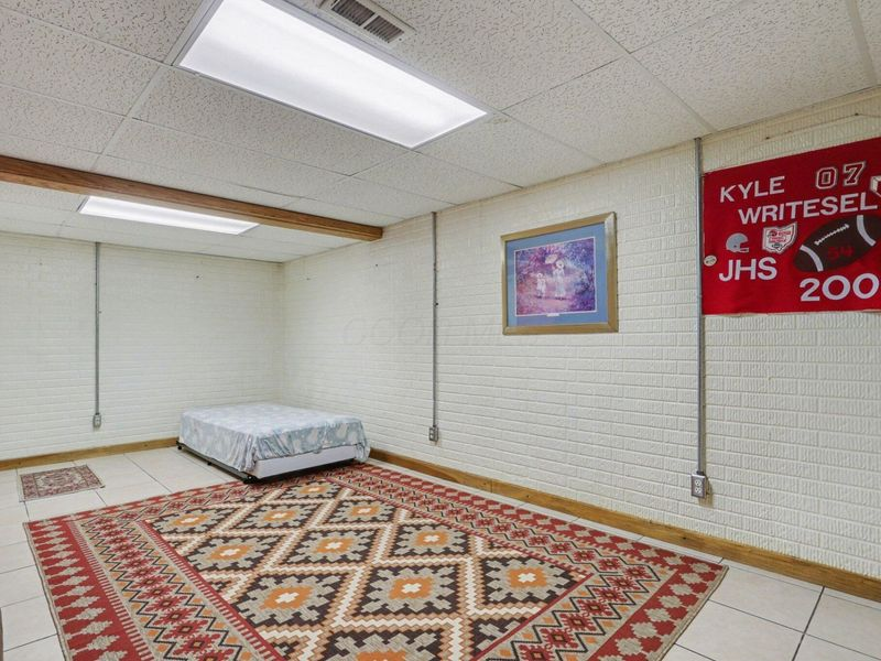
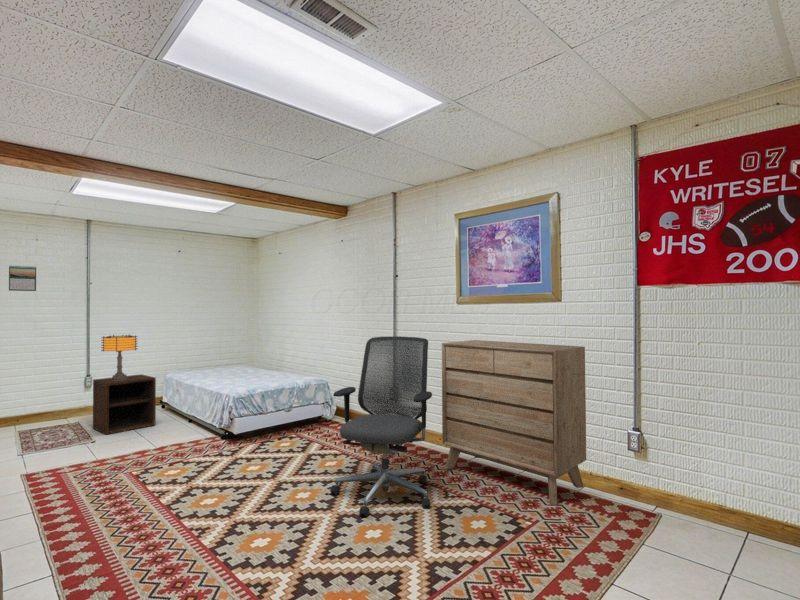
+ office chair [329,335,433,518]
+ table lamp [100,334,139,380]
+ calendar [8,264,37,292]
+ dresser [441,339,587,506]
+ nightstand [92,373,157,436]
